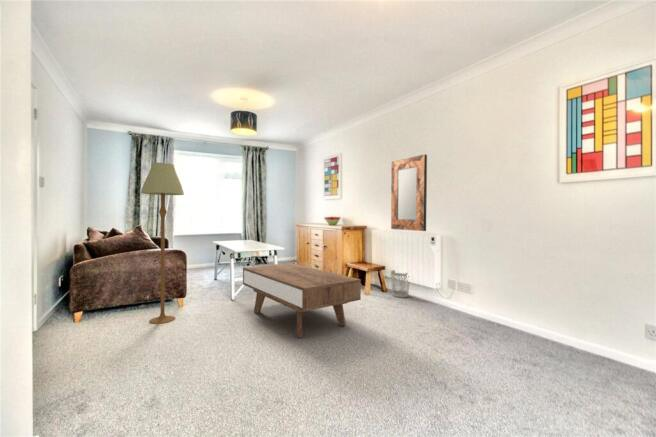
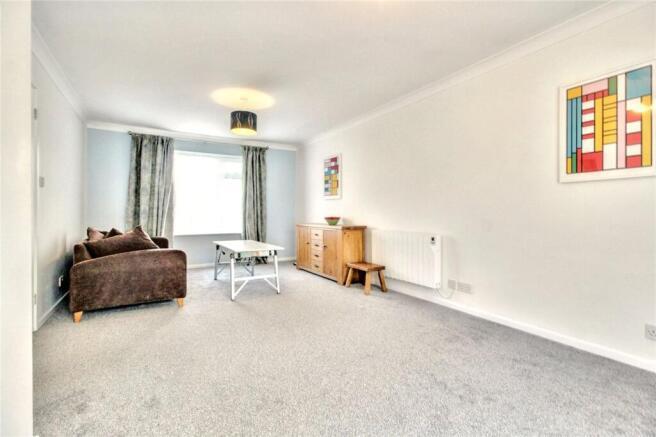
- home mirror [390,153,428,232]
- floor lamp [140,162,185,325]
- wastebasket [390,269,410,299]
- coffee table [242,262,362,339]
